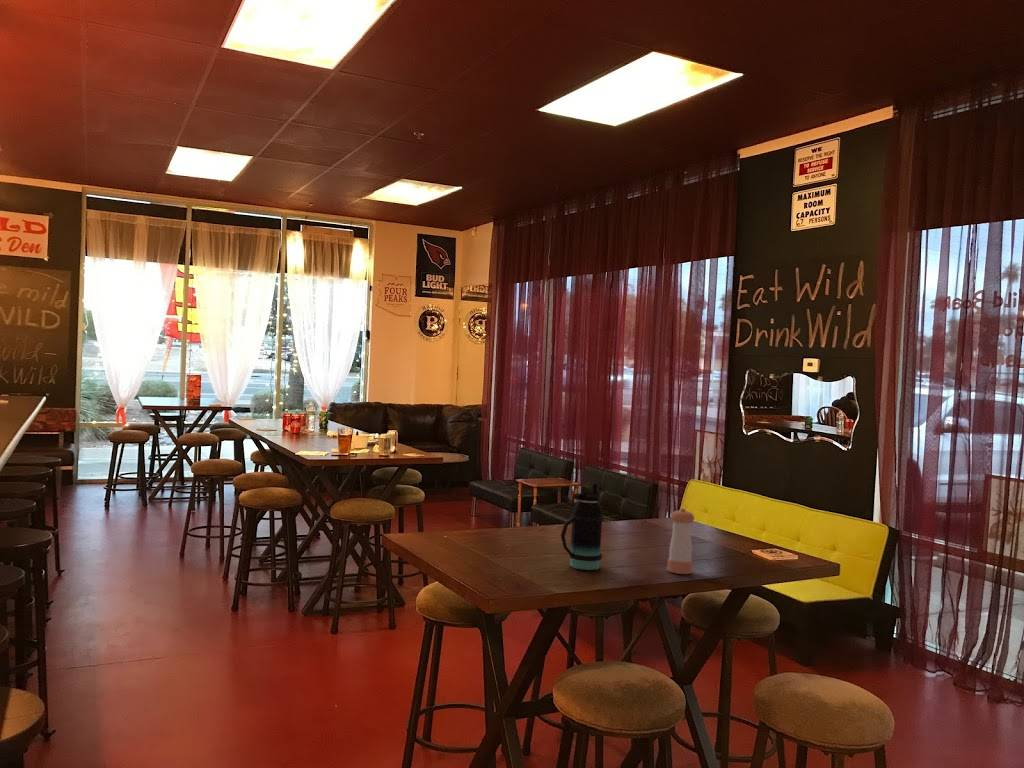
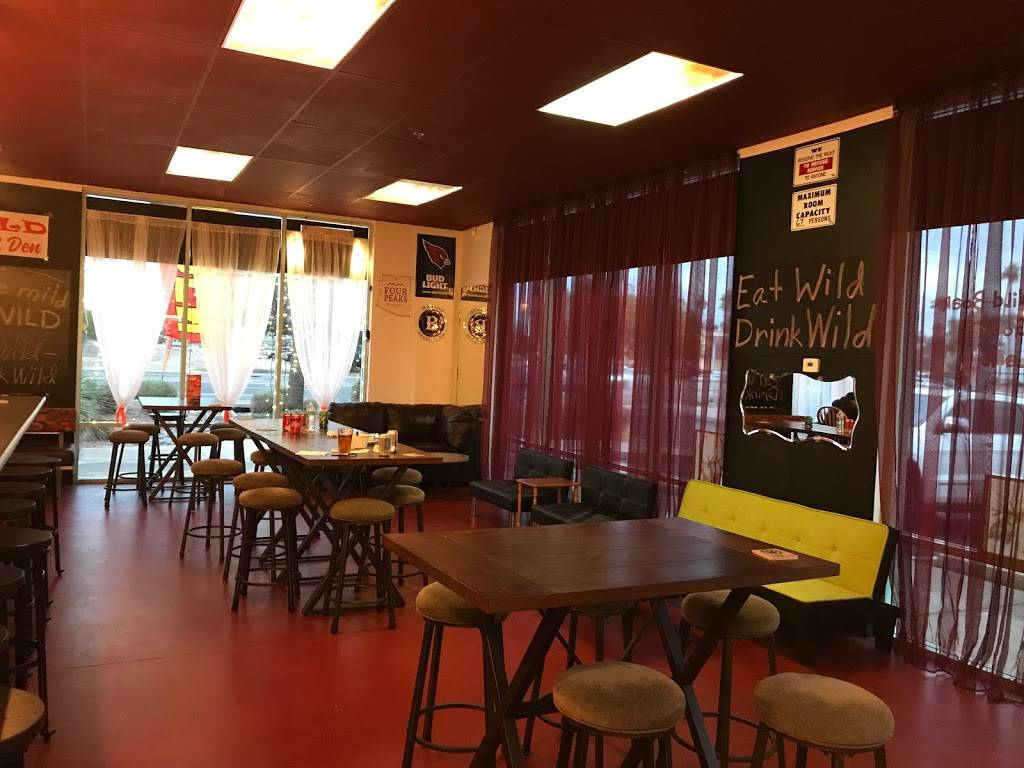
- bottle [560,483,605,571]
- pepper shaker [666,507,695,575]
